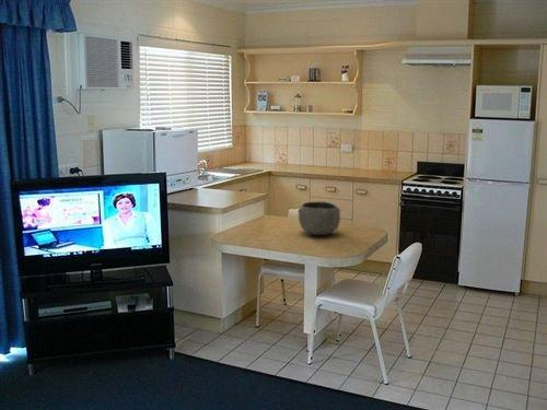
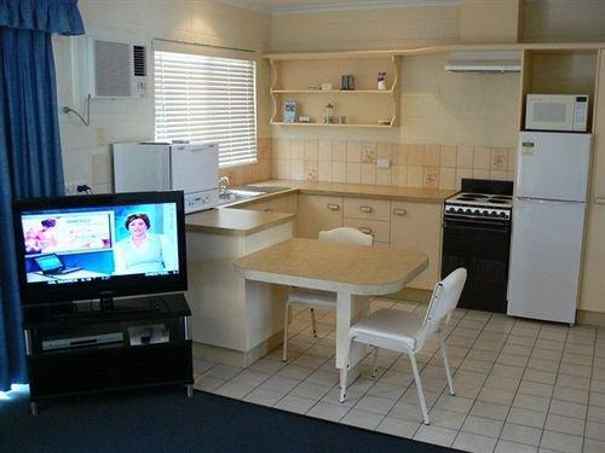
- bowl [296,201,341,236]
